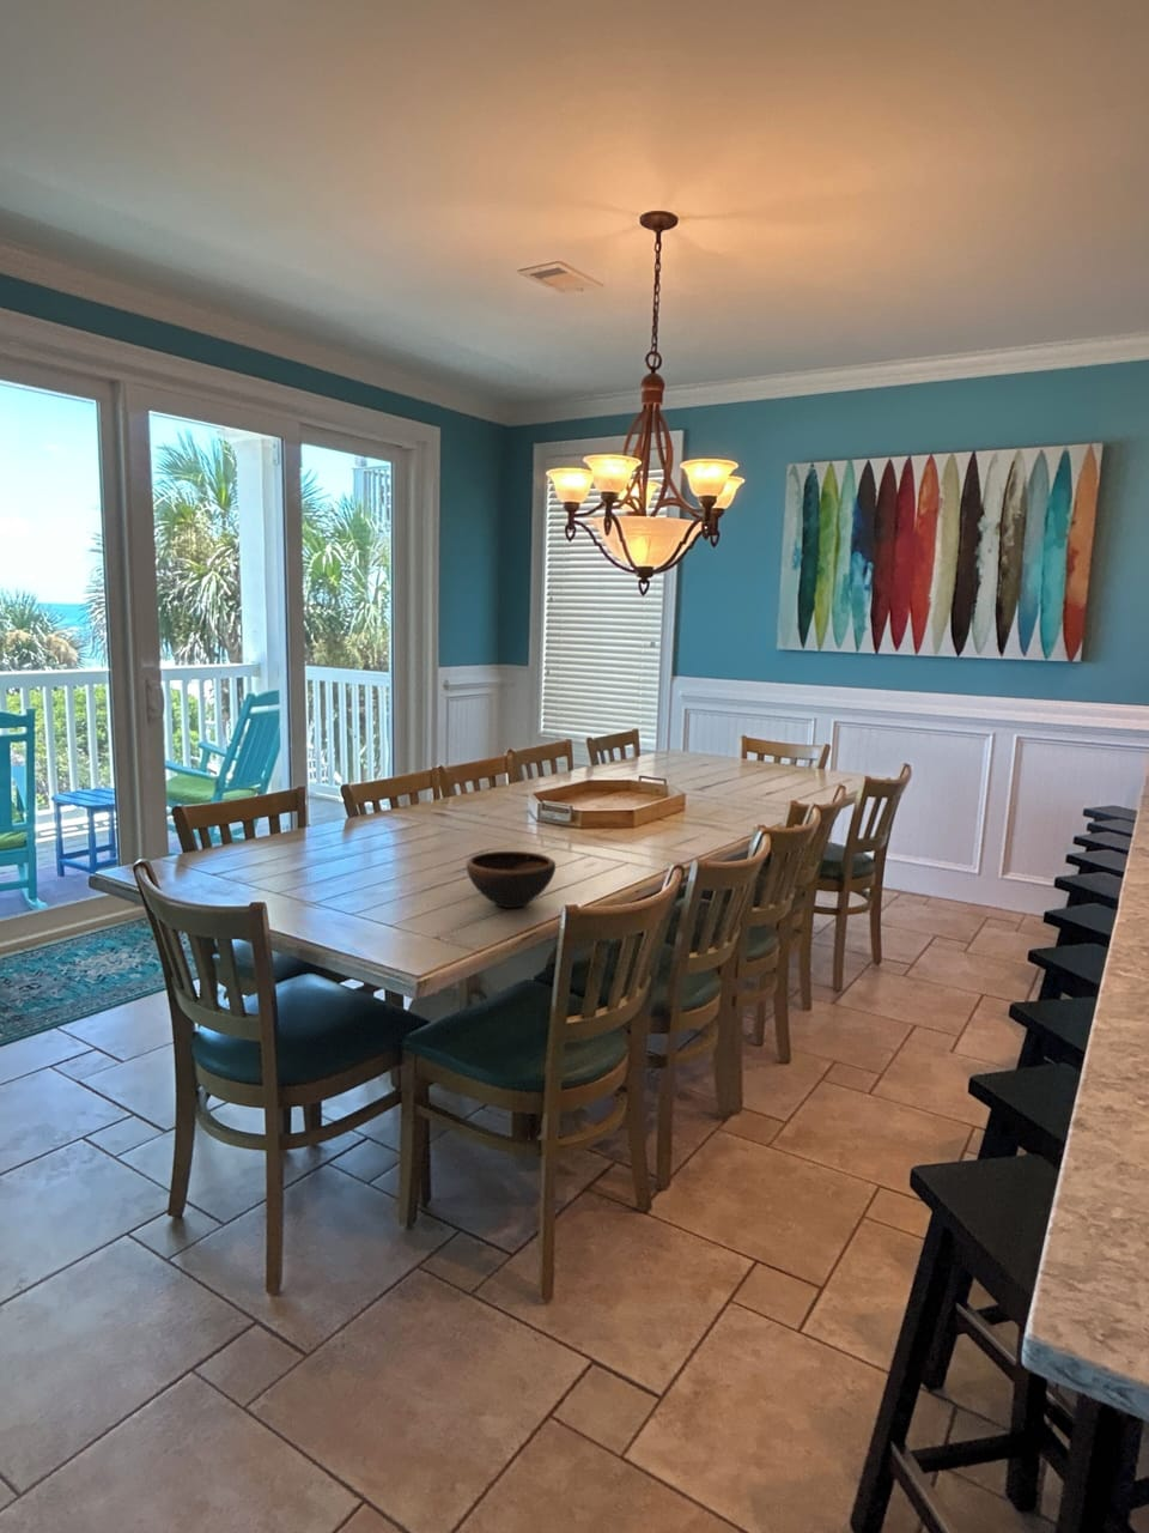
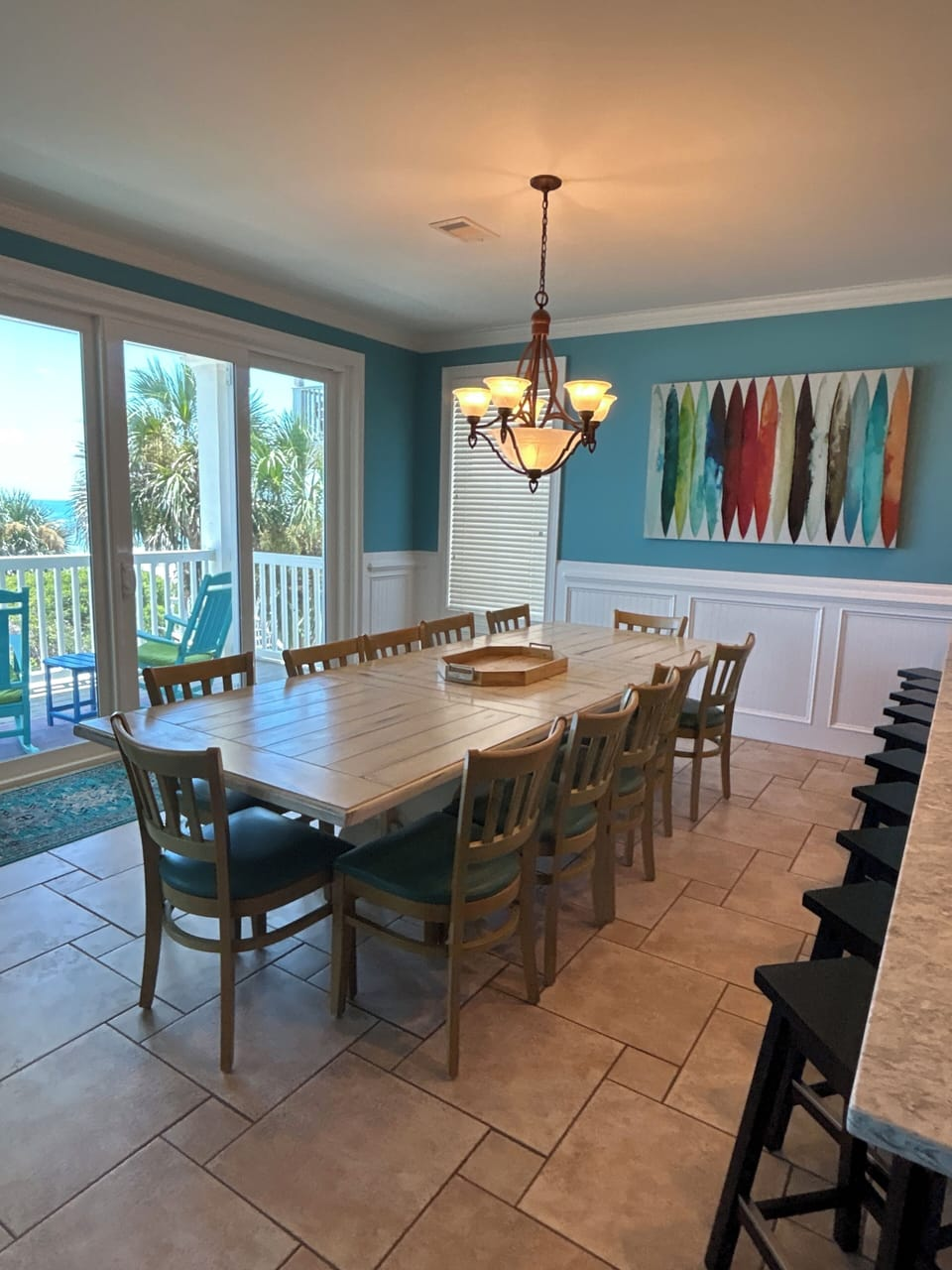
- bowl [466,850,556,909]
